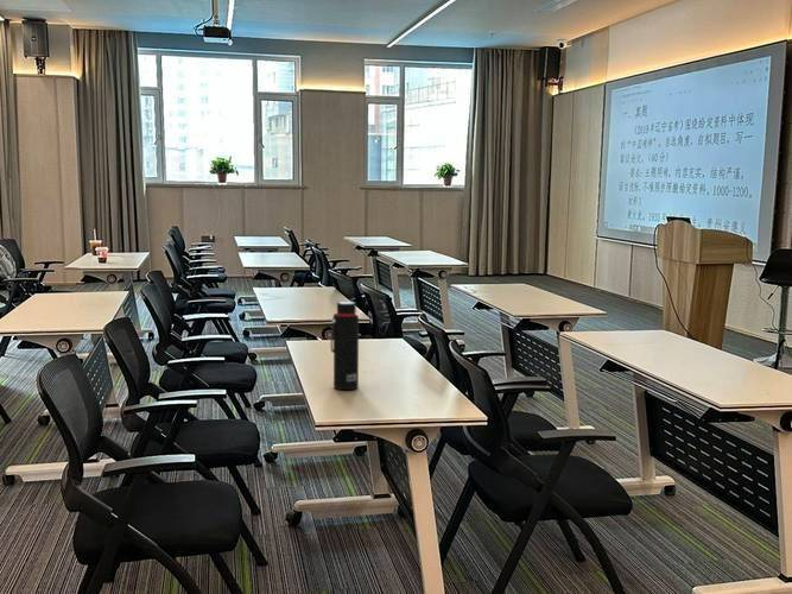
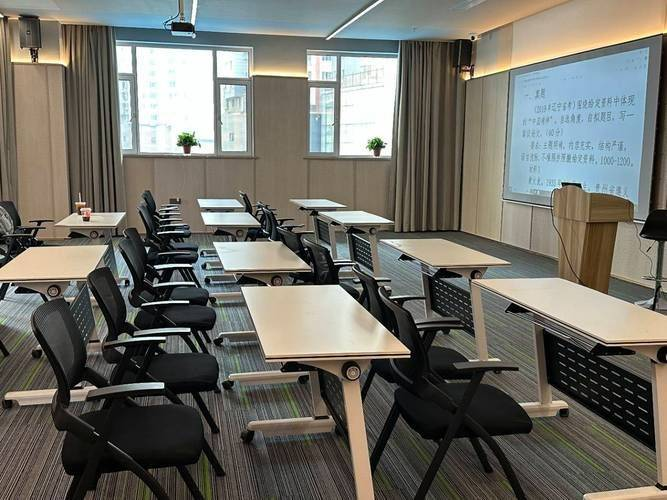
- water bottle [330,301,360,391]
